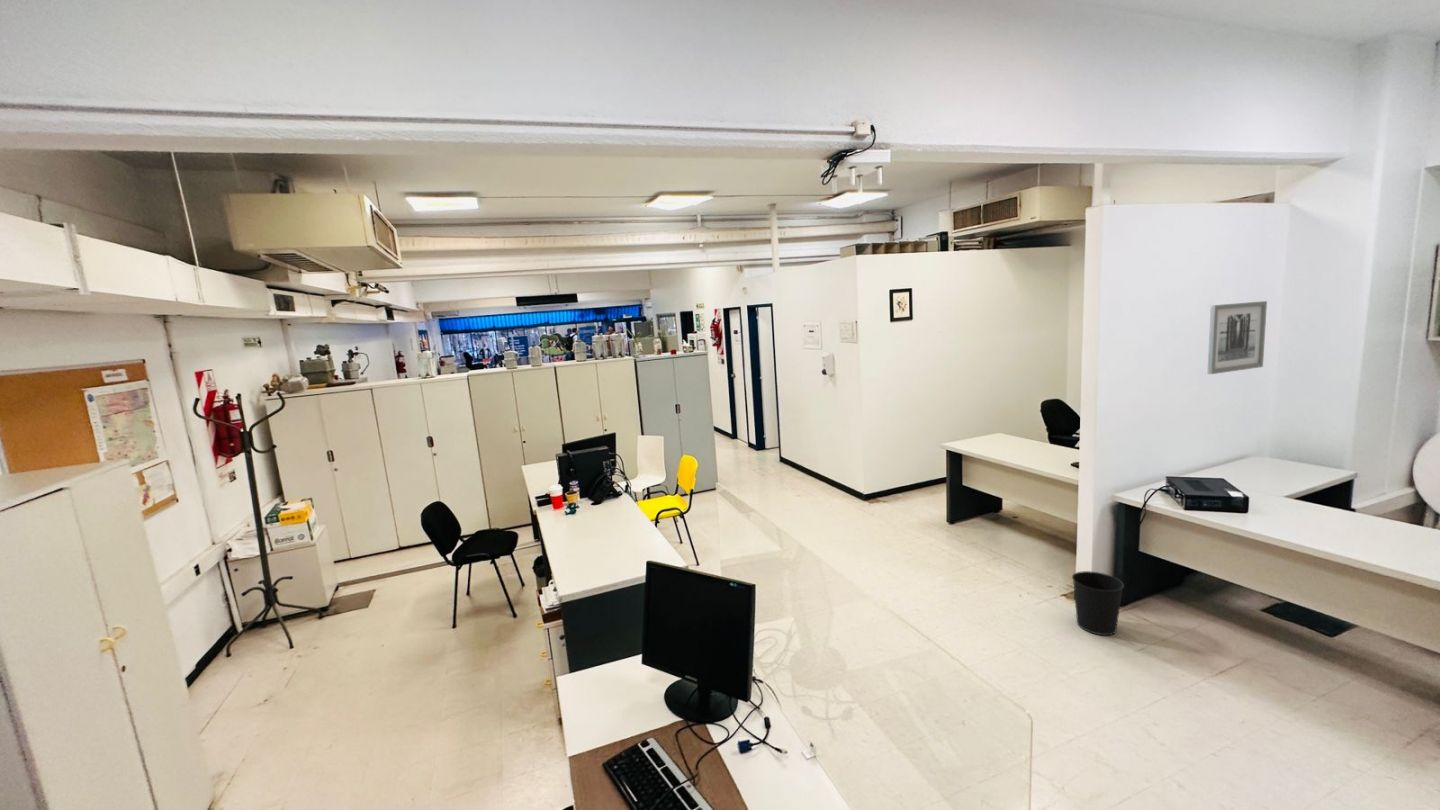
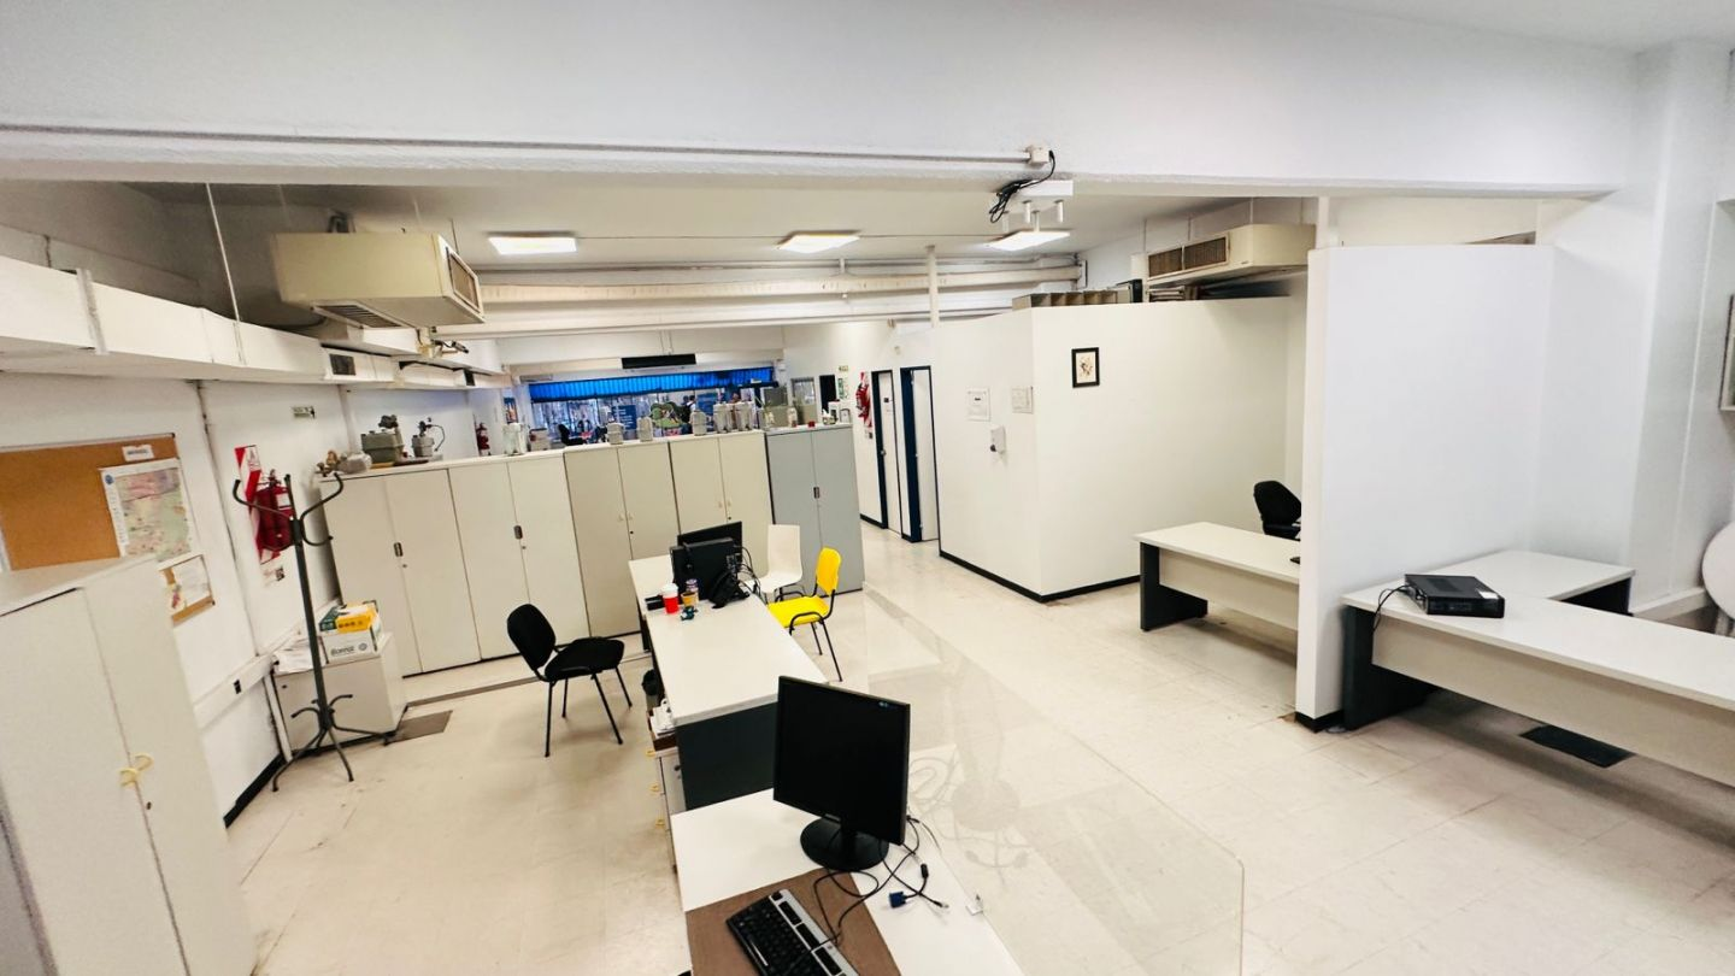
- wall art [1206,300,1268,375]
- wastebasket [1071,570,1125,636]
